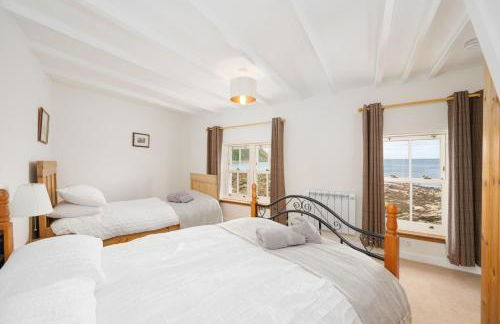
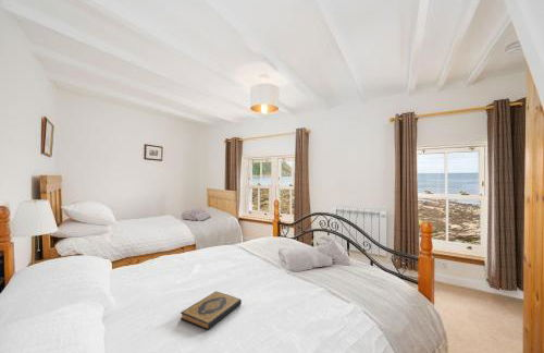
+ hardback book [180,290,243,331]
